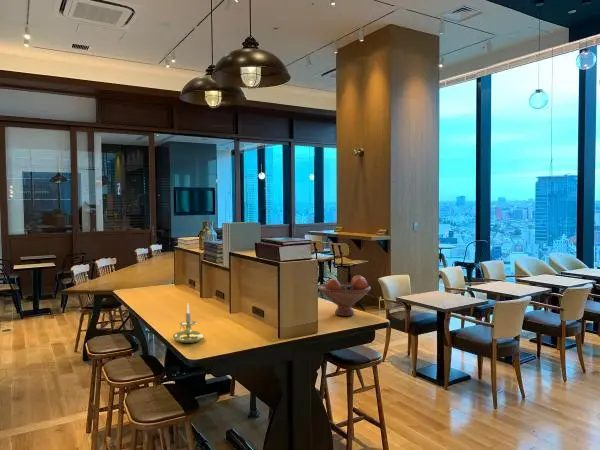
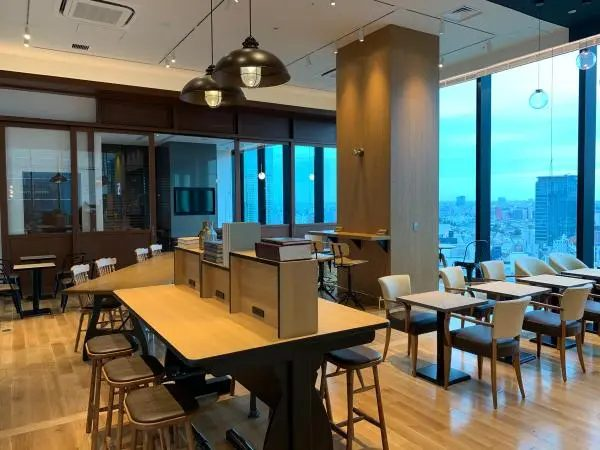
- fruit bowl [317,274,372,317]
- candle holder [172,303,205,344]
